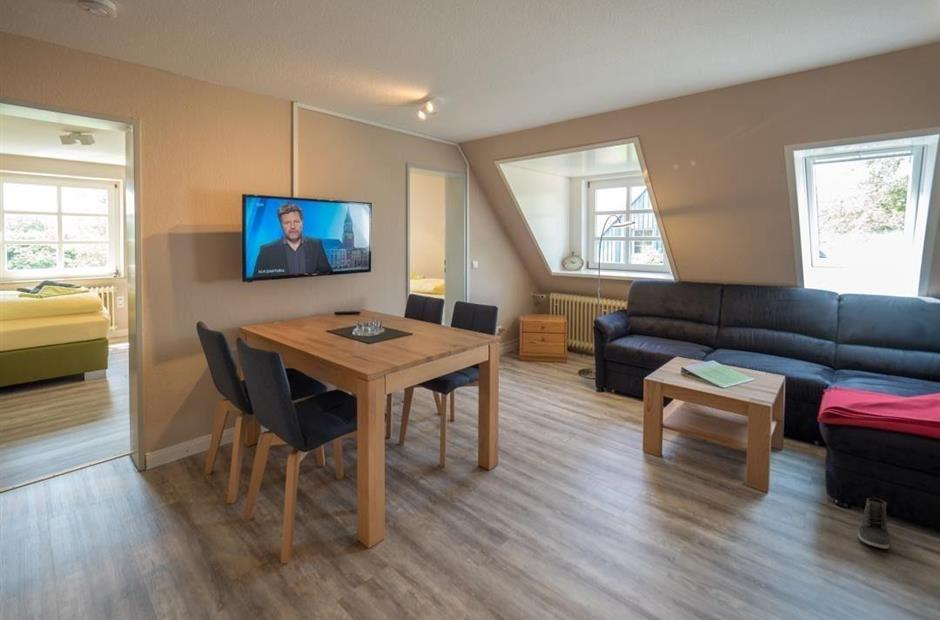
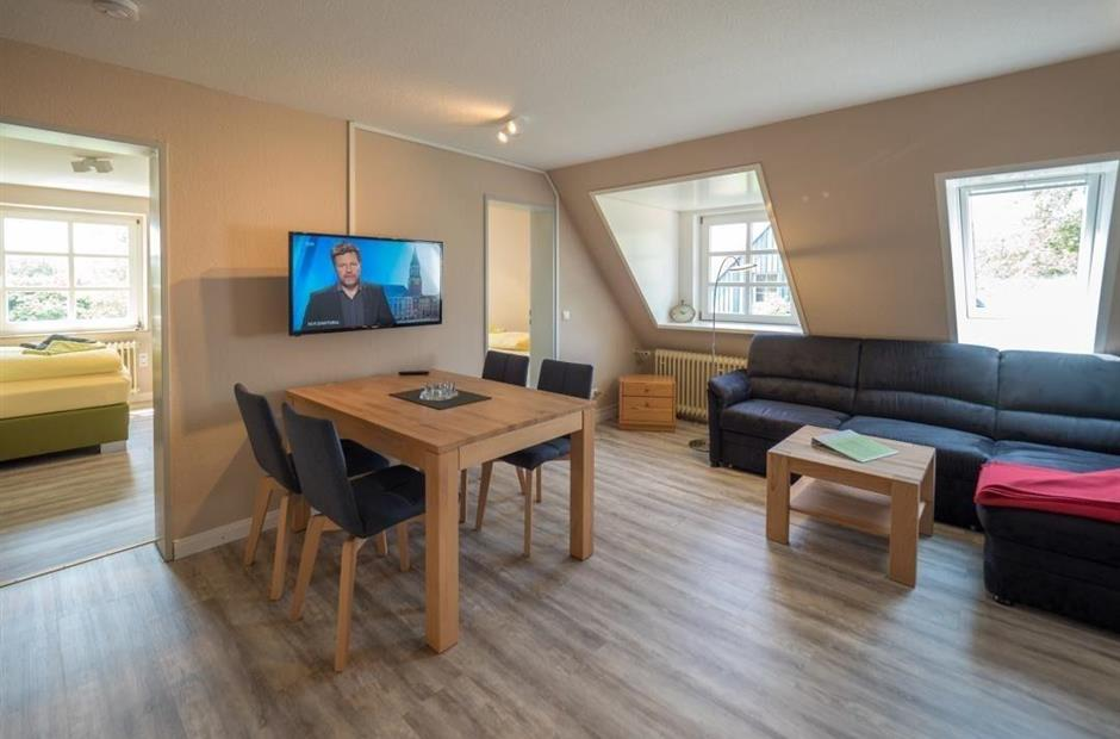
- sneaker [857,497,890,550]
